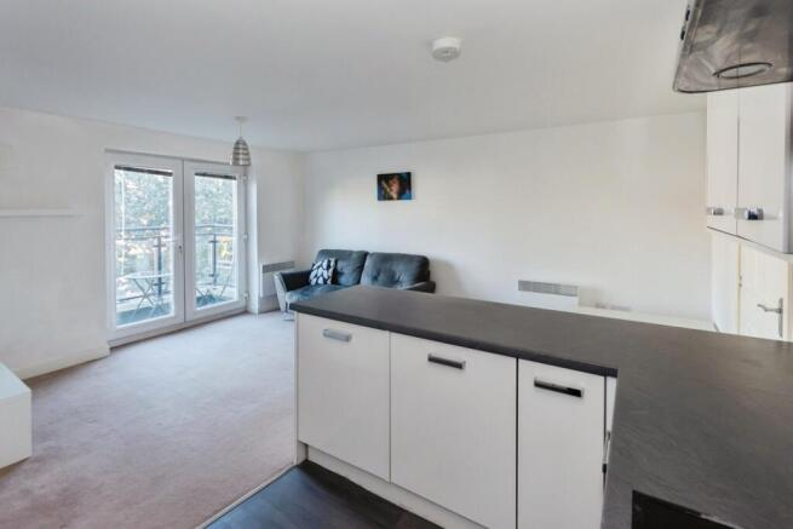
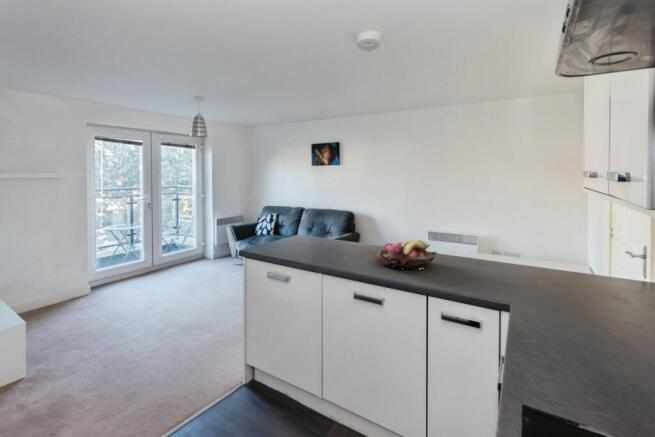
+ fruit basket [374,239,438,270]
